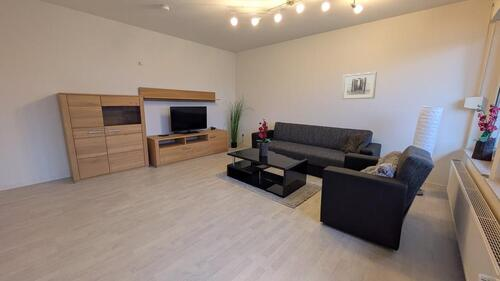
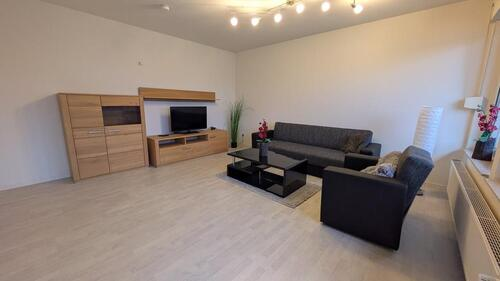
- wall art [341,71,378,100]
